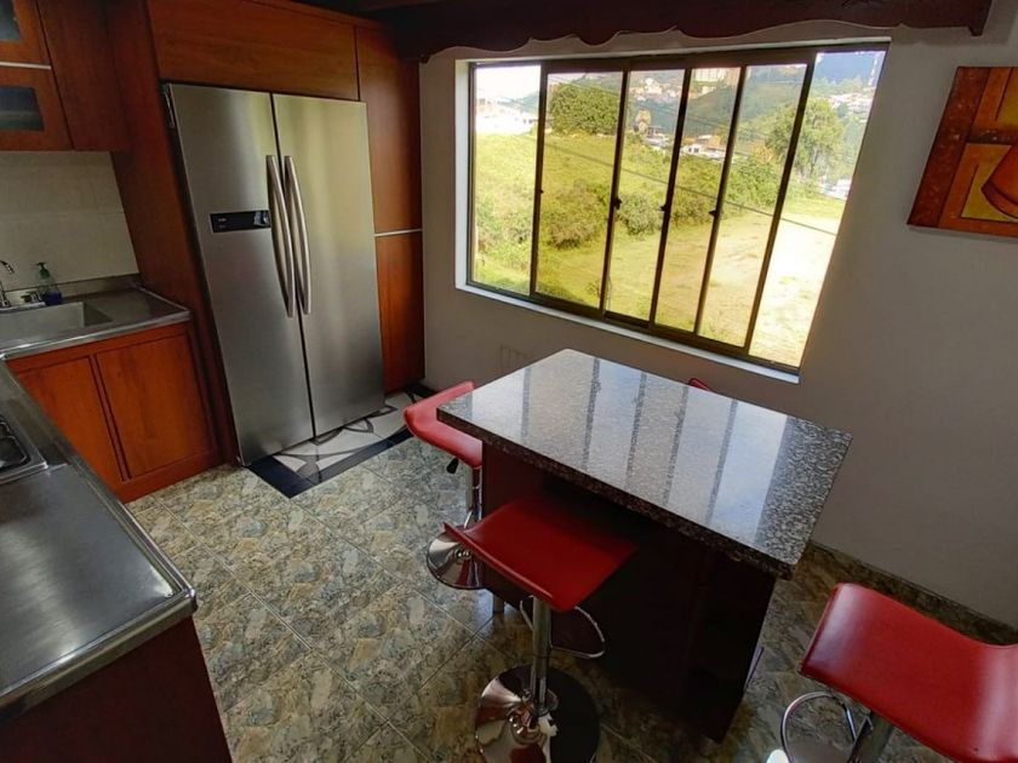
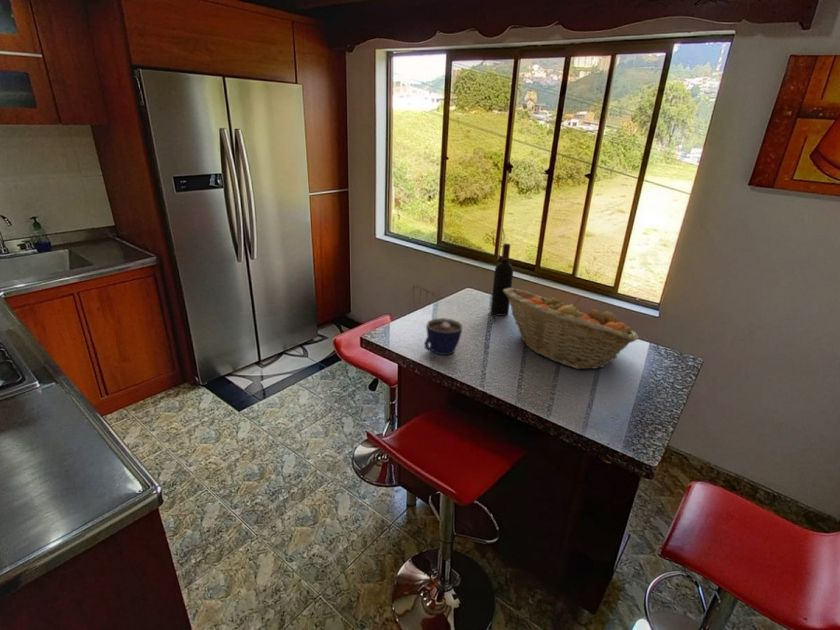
+ fruit basket [503,287,639,370]
+ wine bottle [490,242,514,317]
+ cup [424,317,464,356]
